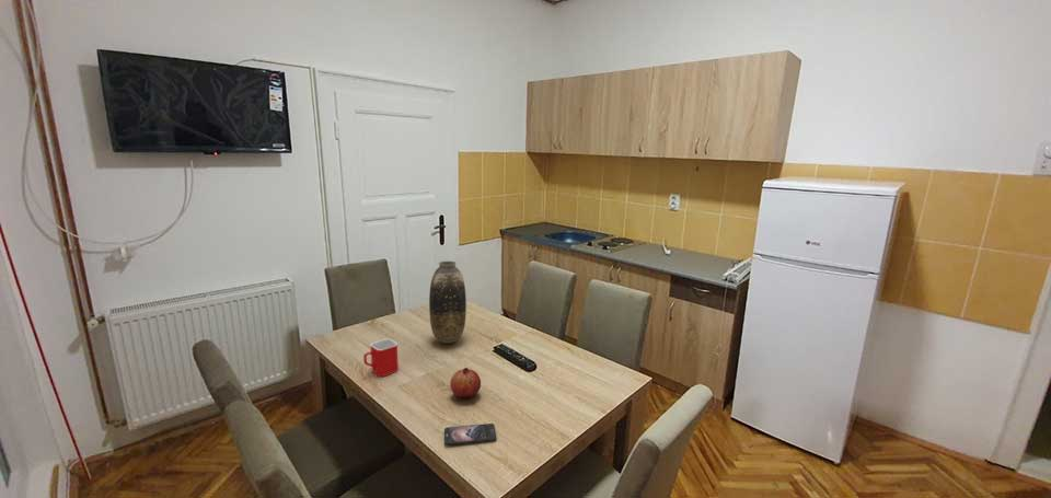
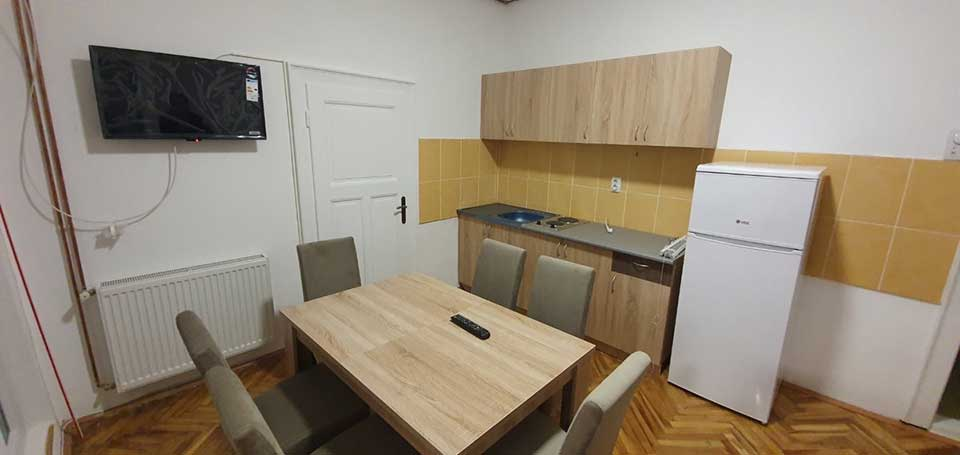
- smartphone [443,422,498,447]
- mug [362,337,400,378]
- vase [428,260,467,345]
- fruit [449,367,482,398]
